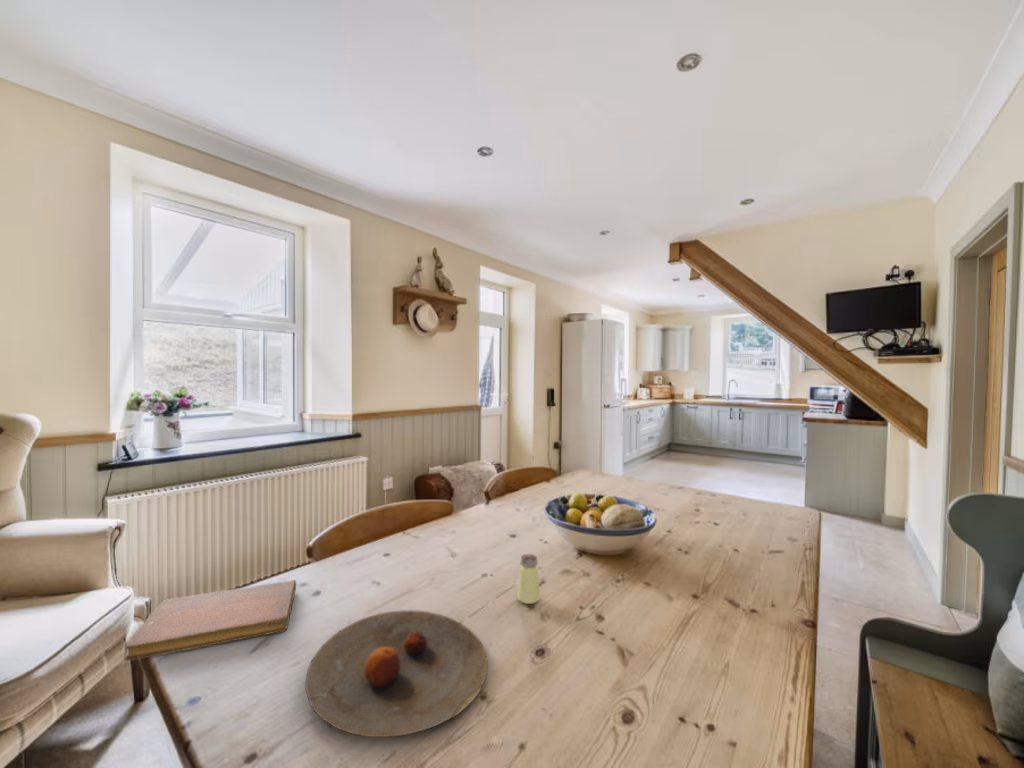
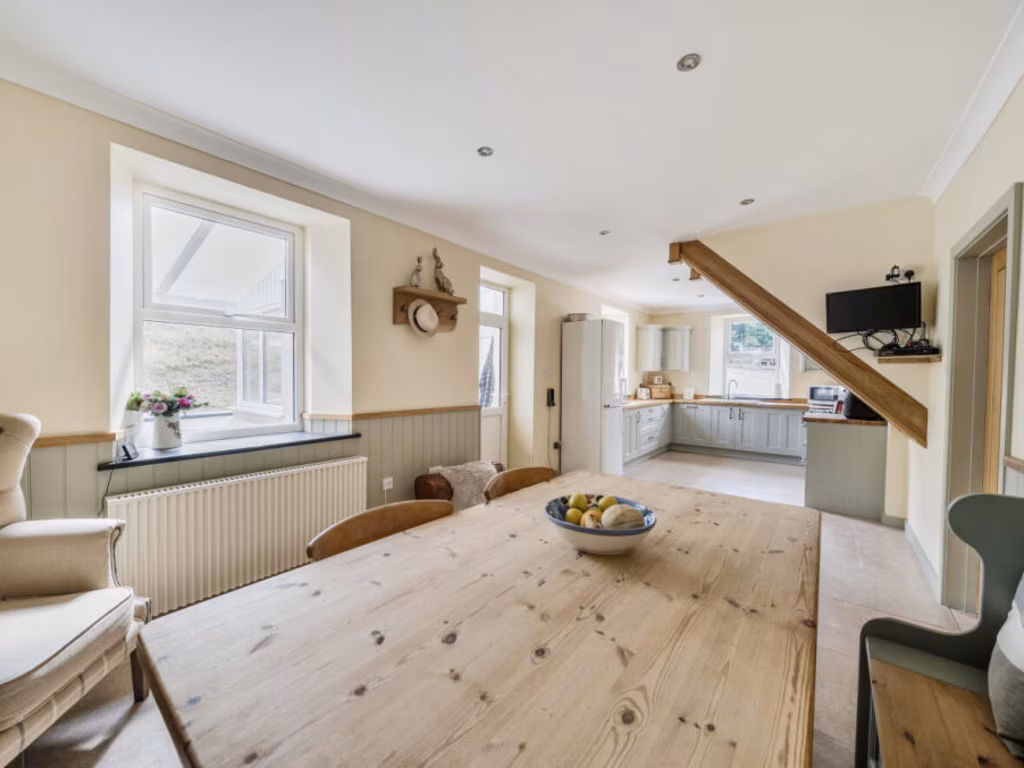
- saltshaker [516,553,541,605]
- plate [305,609,488,738]
- notebook [124,579,297,662]
